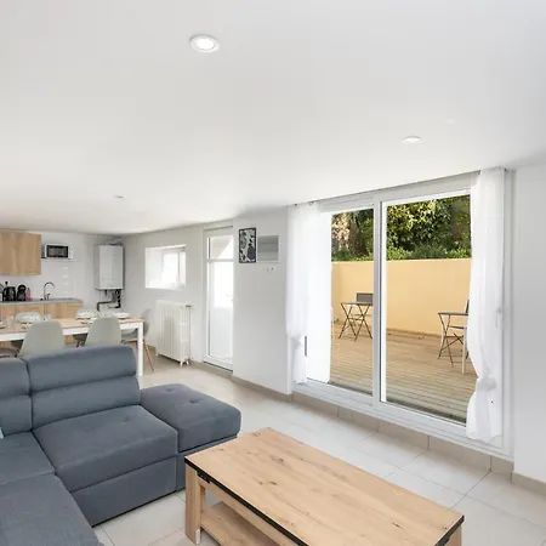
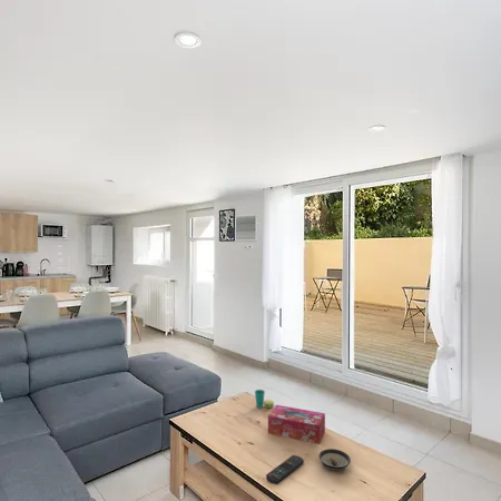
+ remote control [265,454,305,485]
+ cup [254,389,275,409]
+ tissue box [267,404,326,445]
+ saucer [317,448,352,471]
